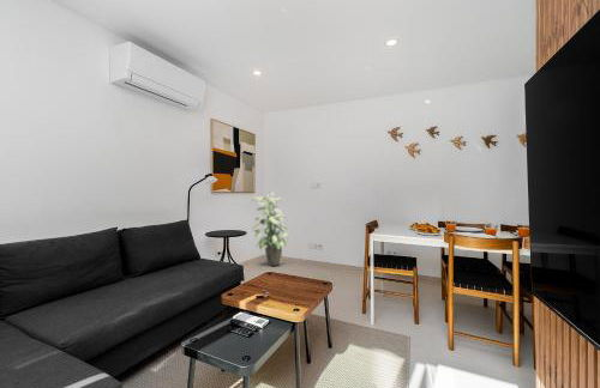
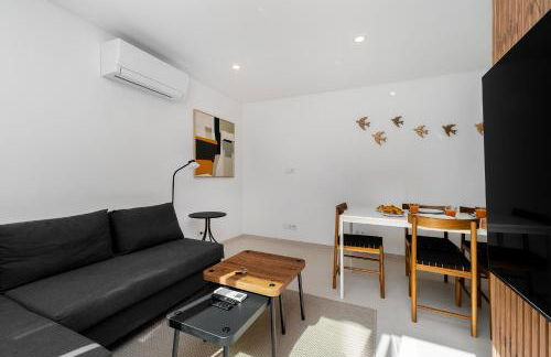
- indoor plant [251,192,292,267]
